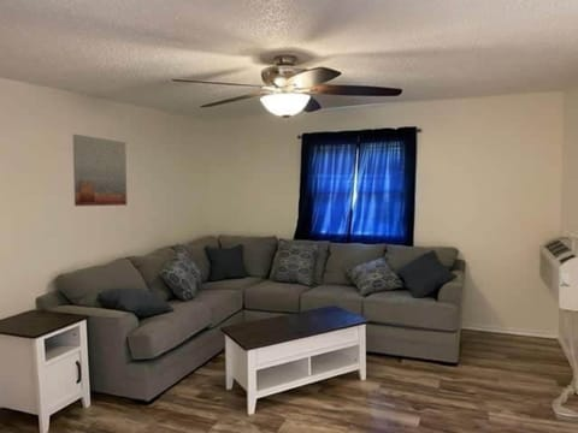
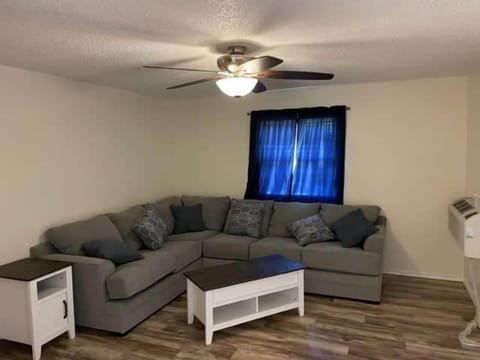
- wall art [72,134,128,207]
